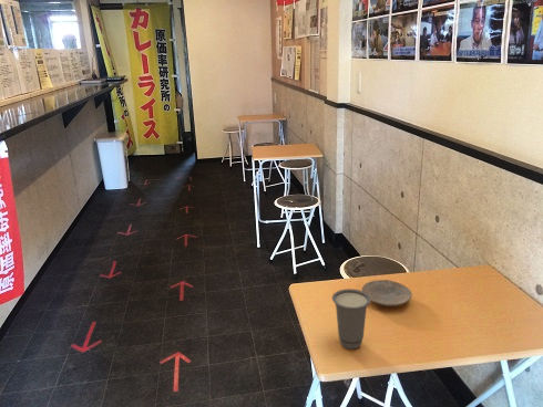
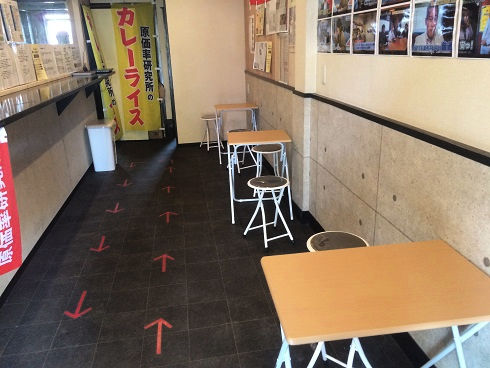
- plate [361,279,413,307]
- cup [331,288,371,351]
